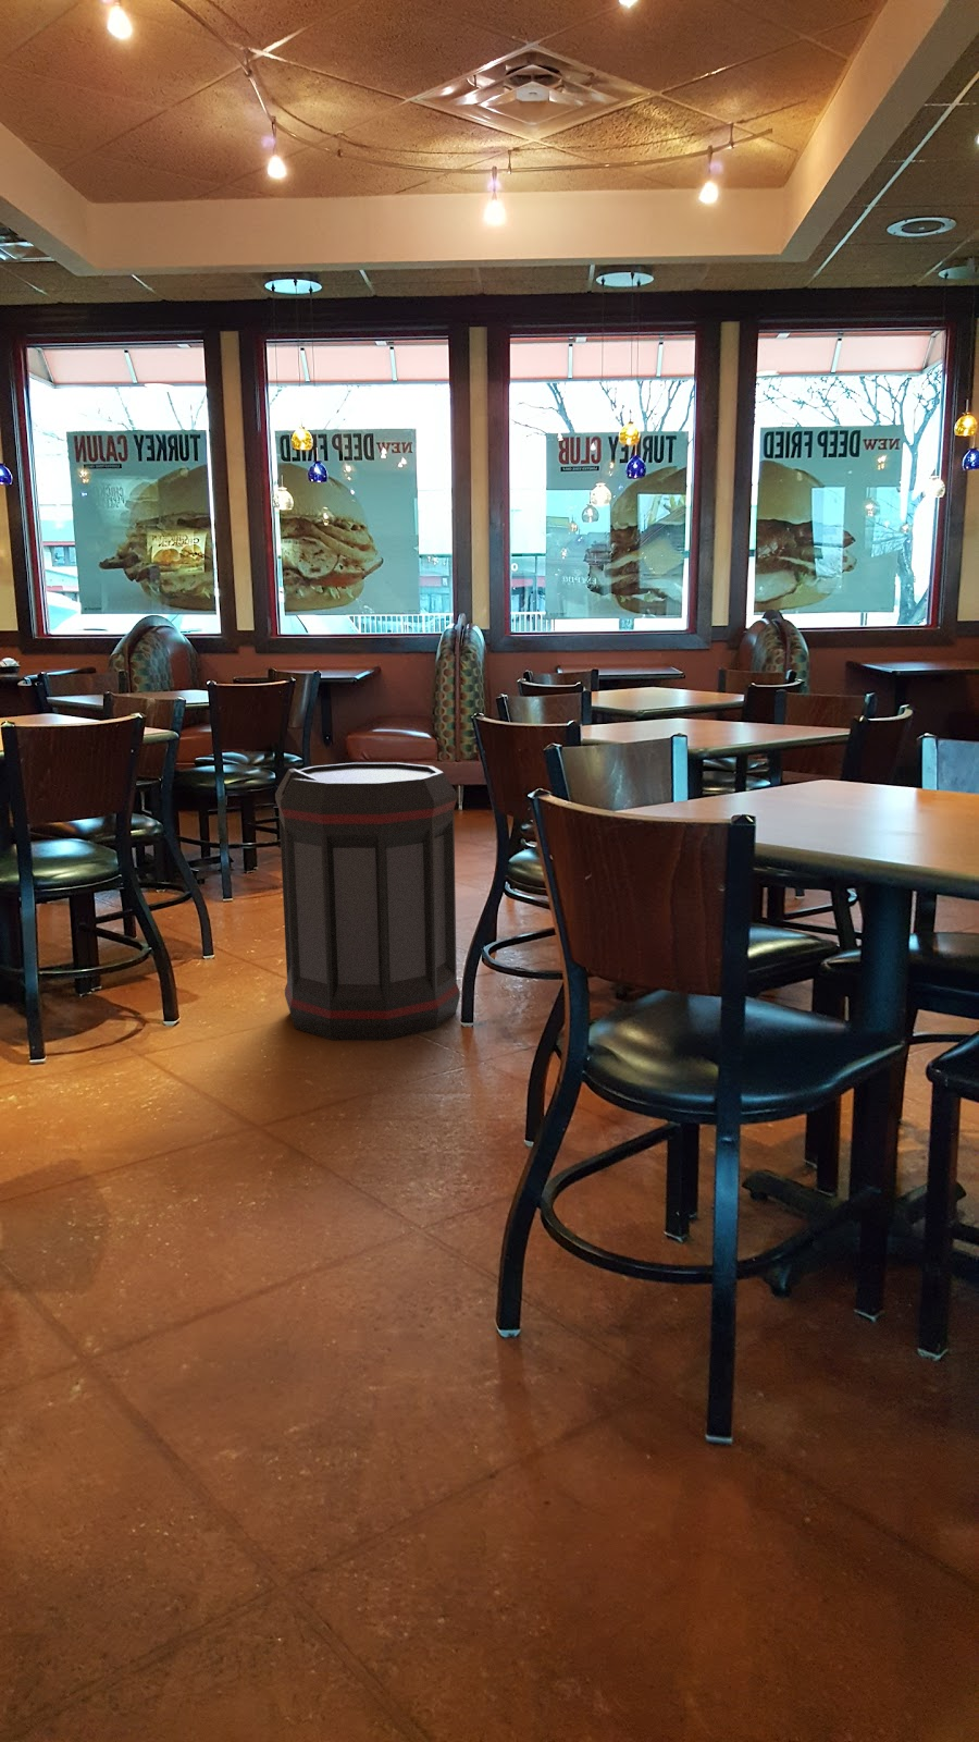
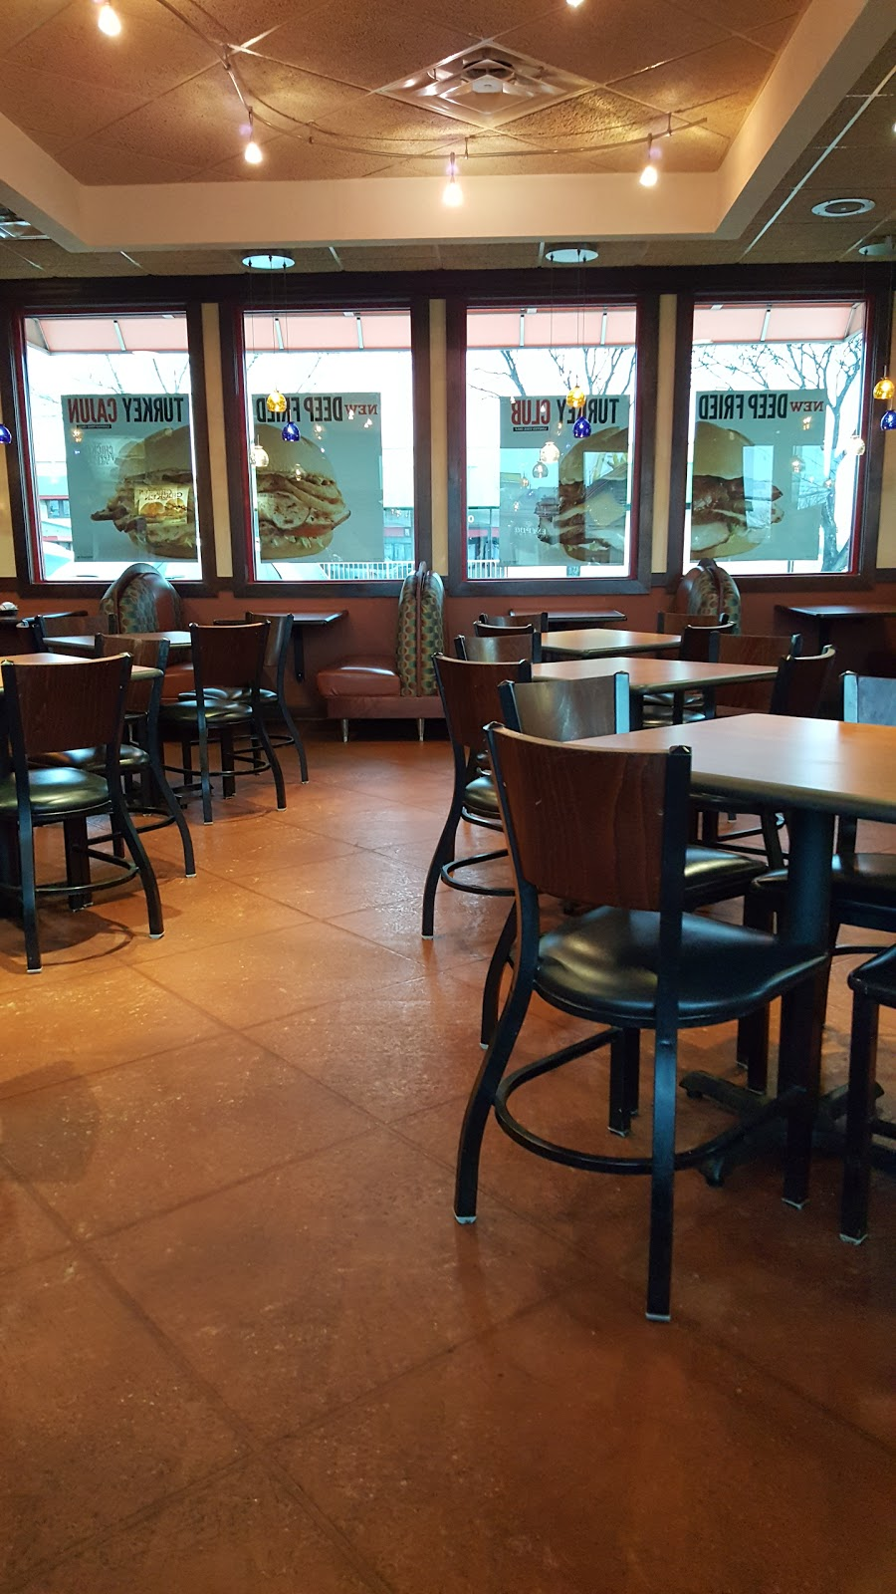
- trash can [274,762,461,1041]
